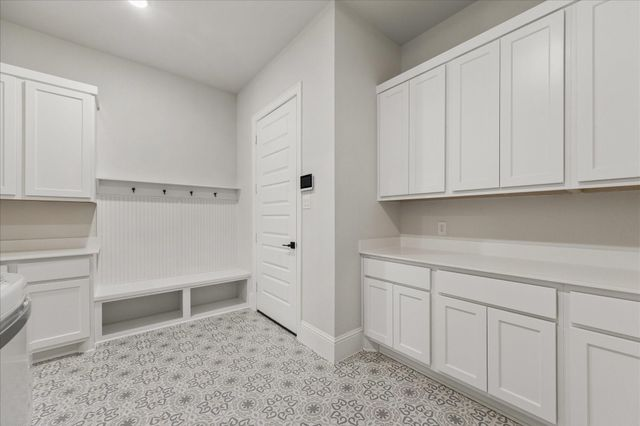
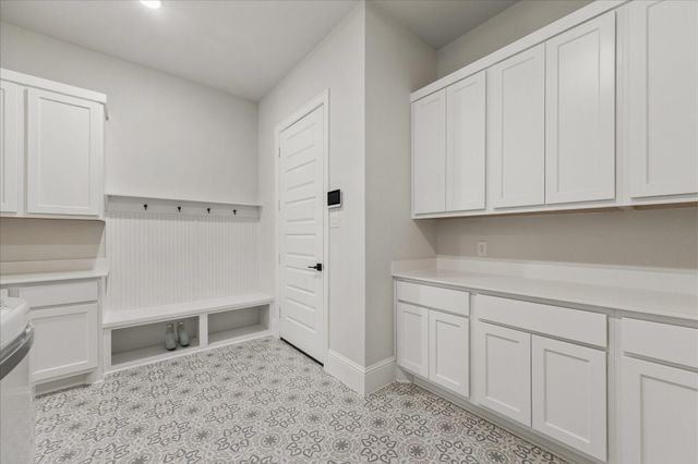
+ boots [164,320,190,351]
